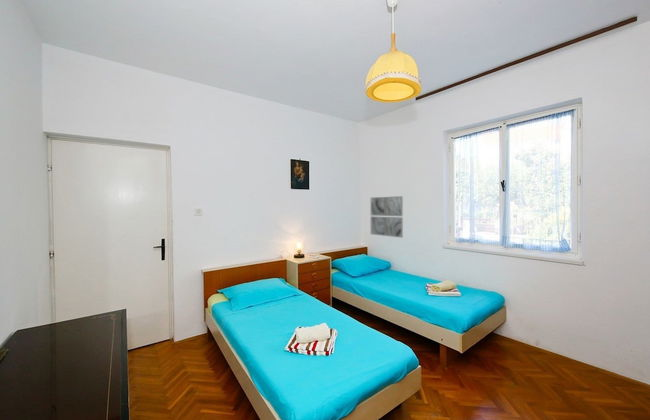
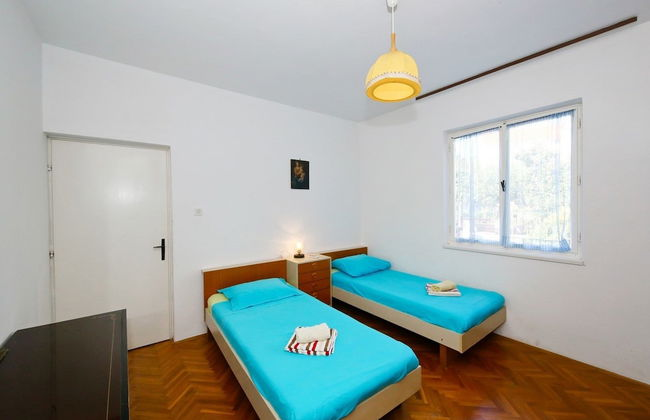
- wall art [370,195,404,239]
